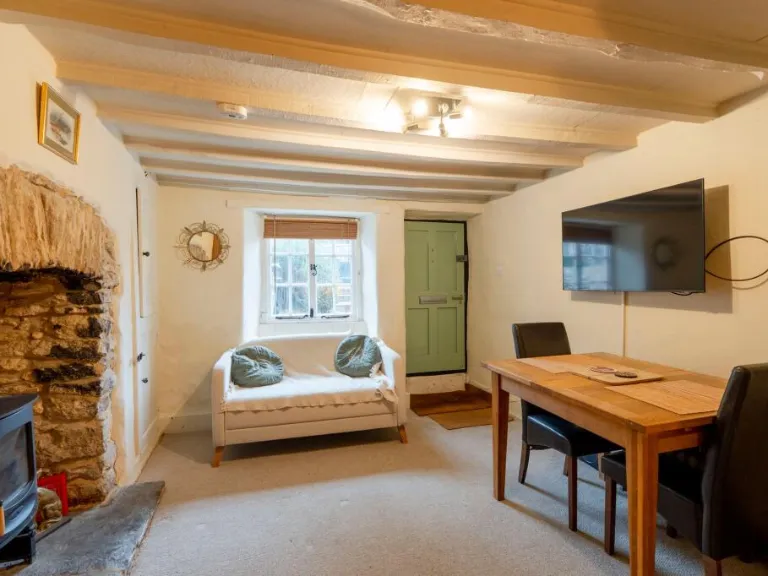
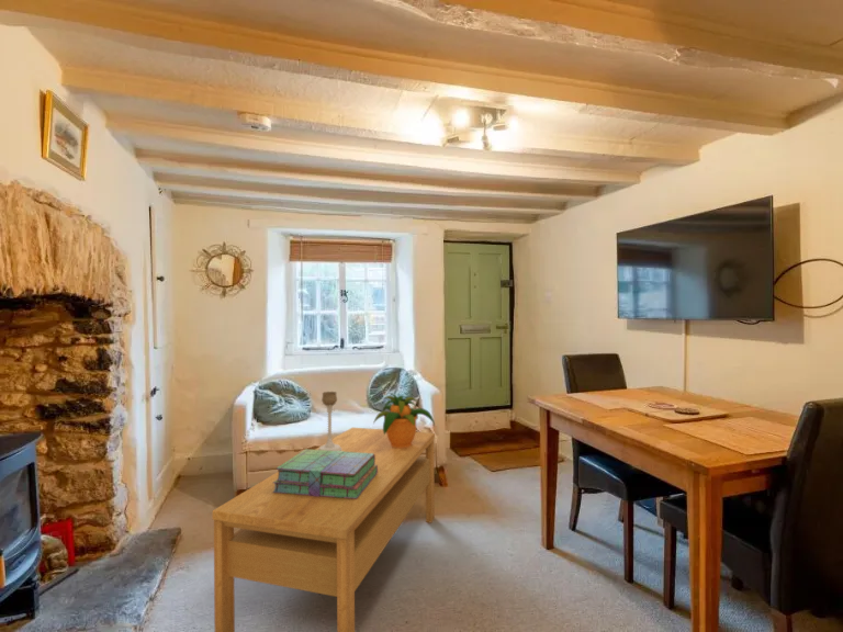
+ potted plant [372,392,436,448]
+ stack of books [273,448,378,499]
+ candle holder [318,391,341,451]
+ coffee table [211,427,436,632]
